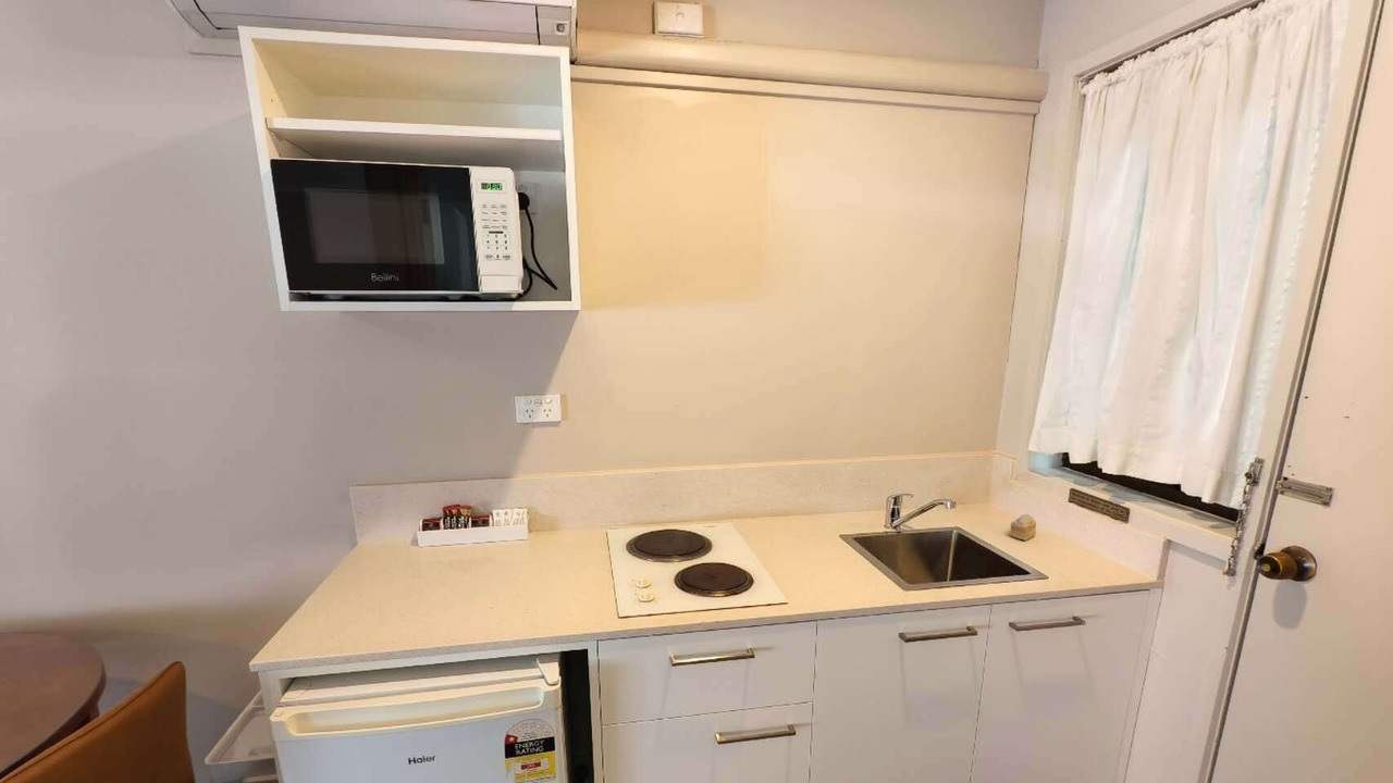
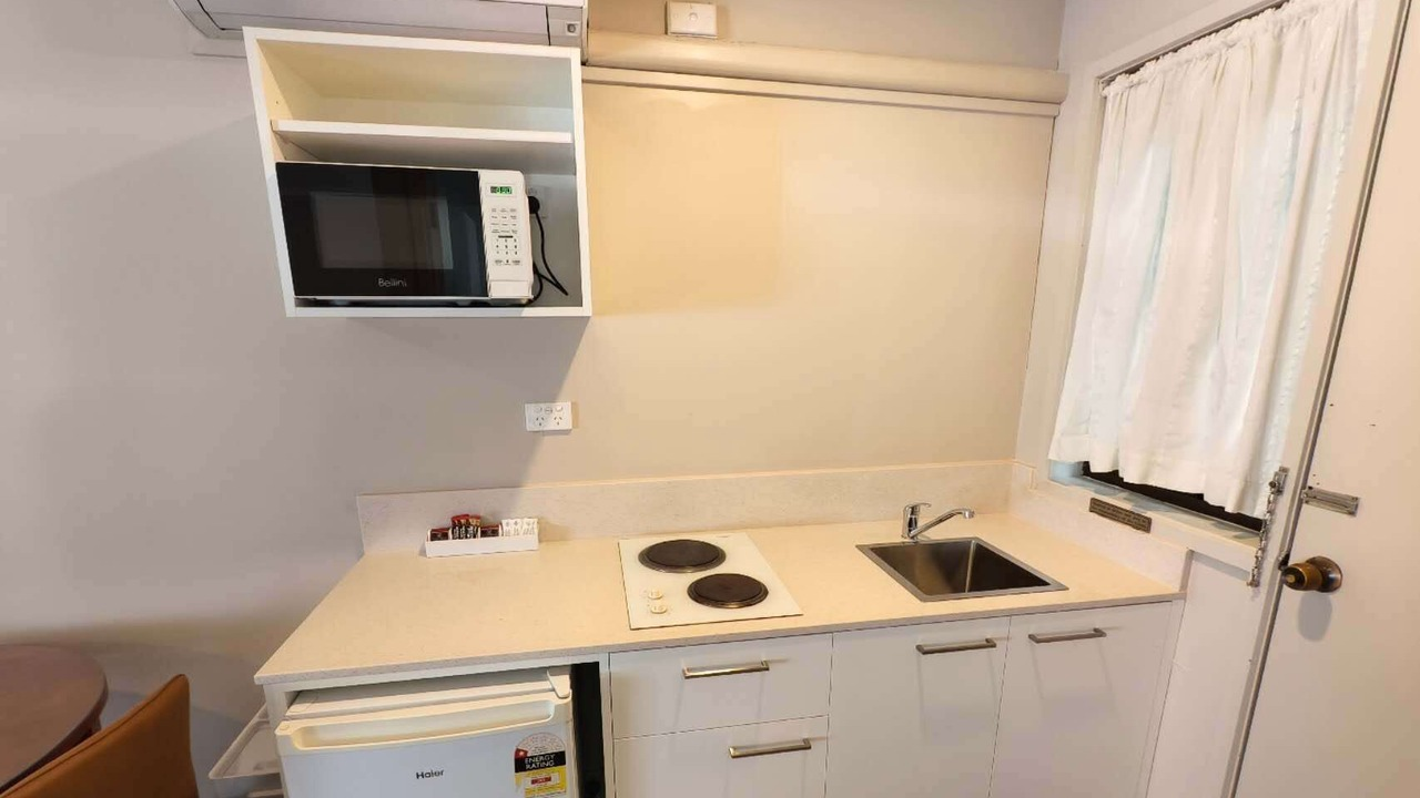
- cake slice [1009,513,1037,542]
